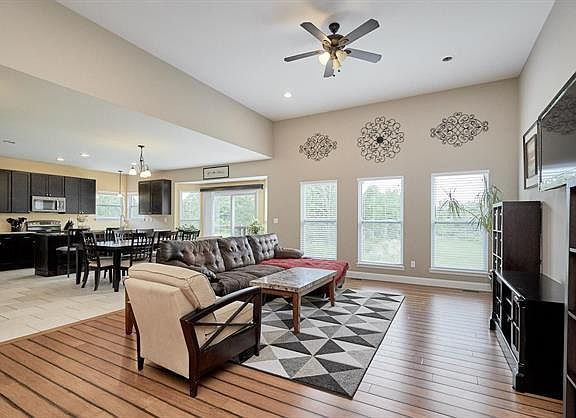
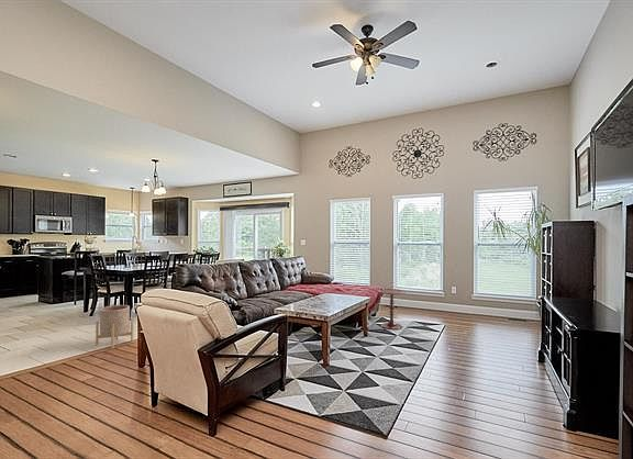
+ planter [95,304,134,349]
+ side table [377,288,407,331]
